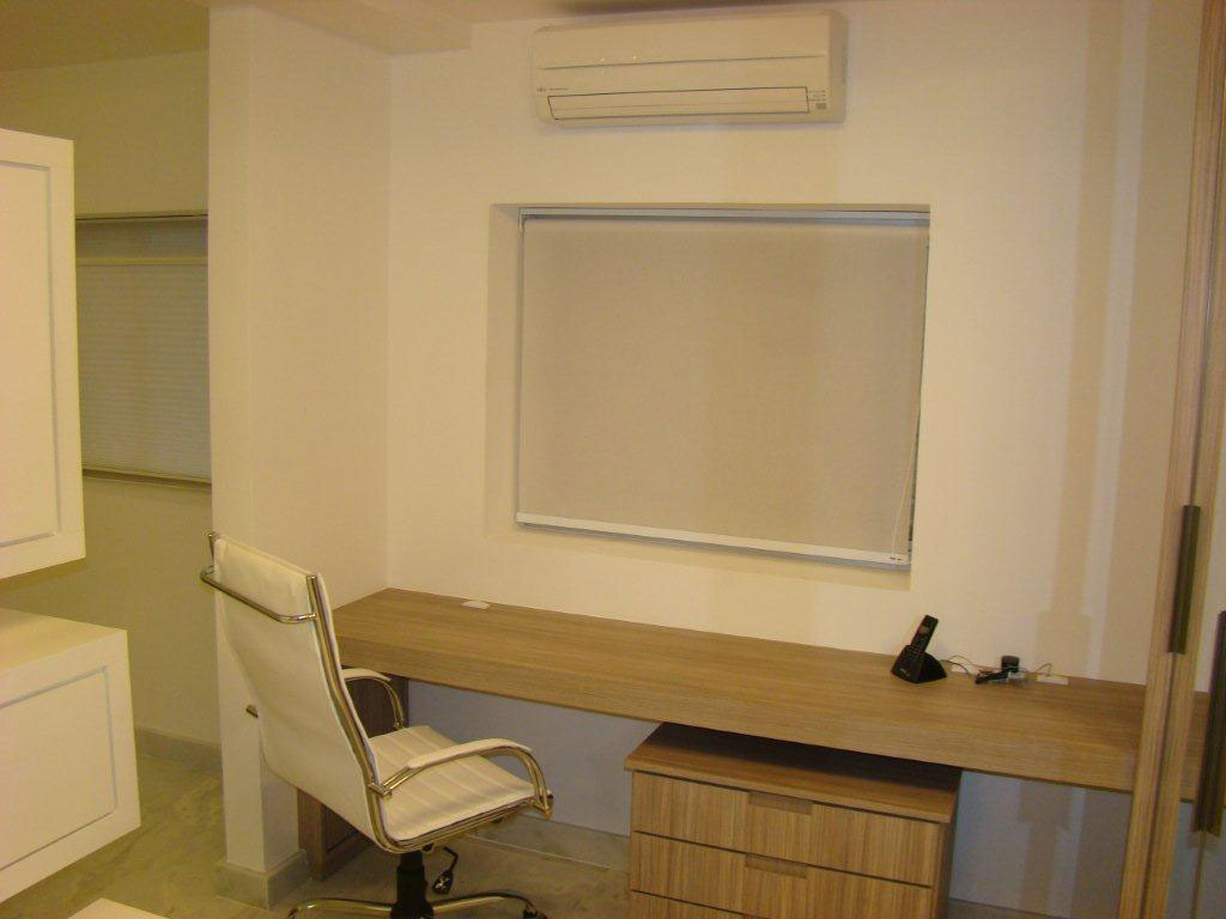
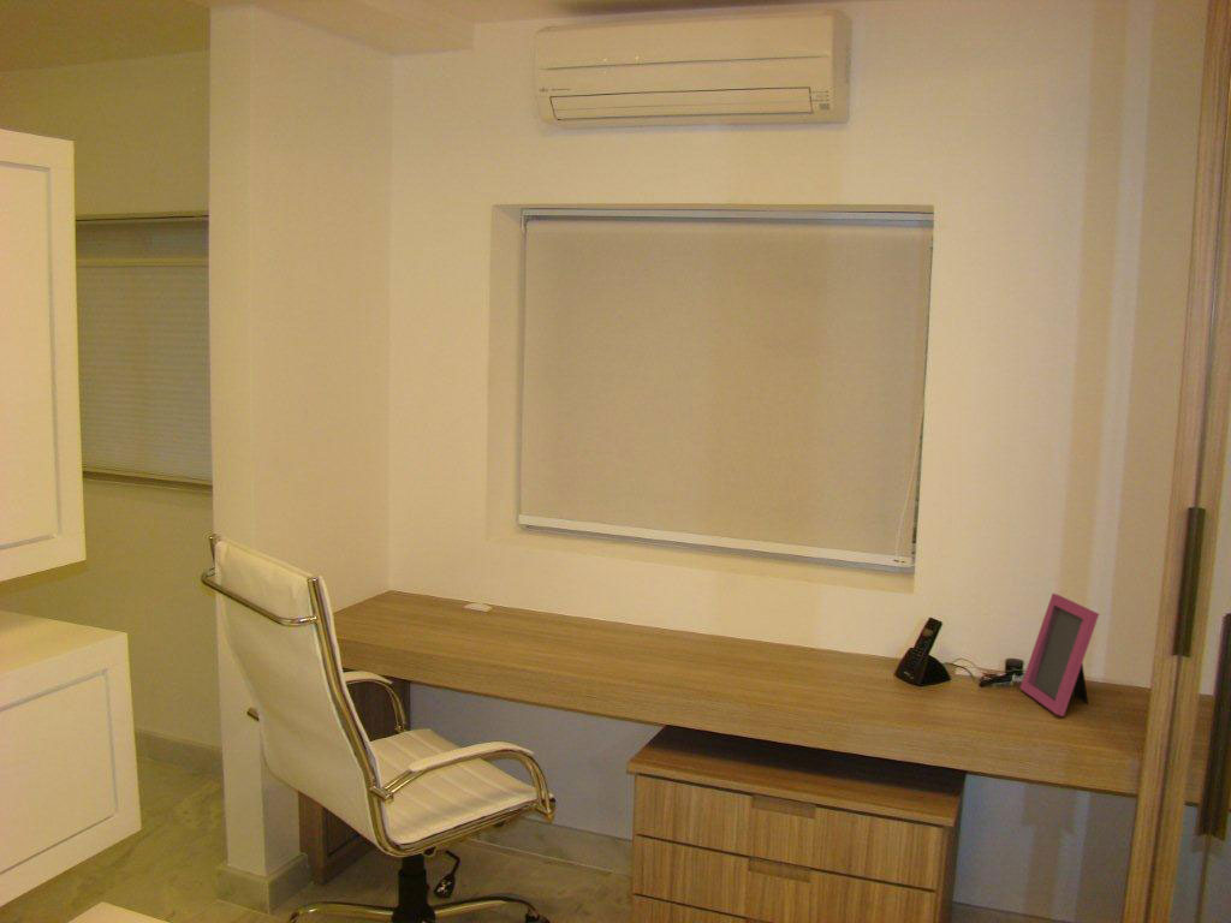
+ picture frame [1019,592,1100,717]
